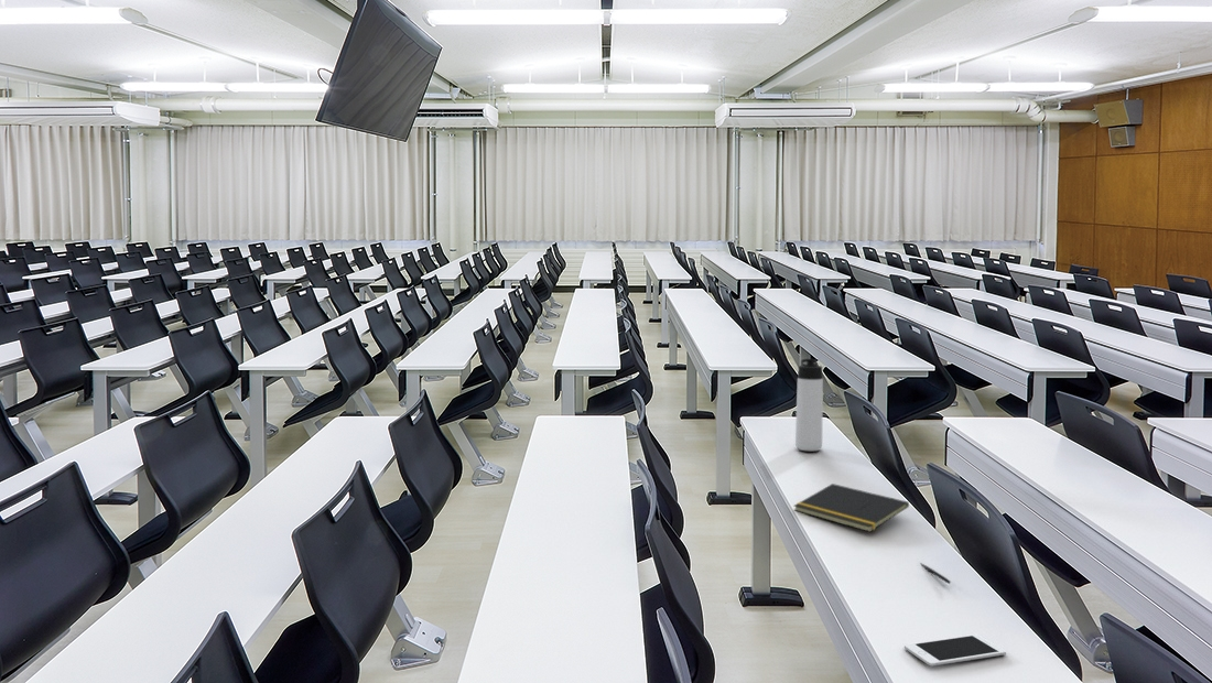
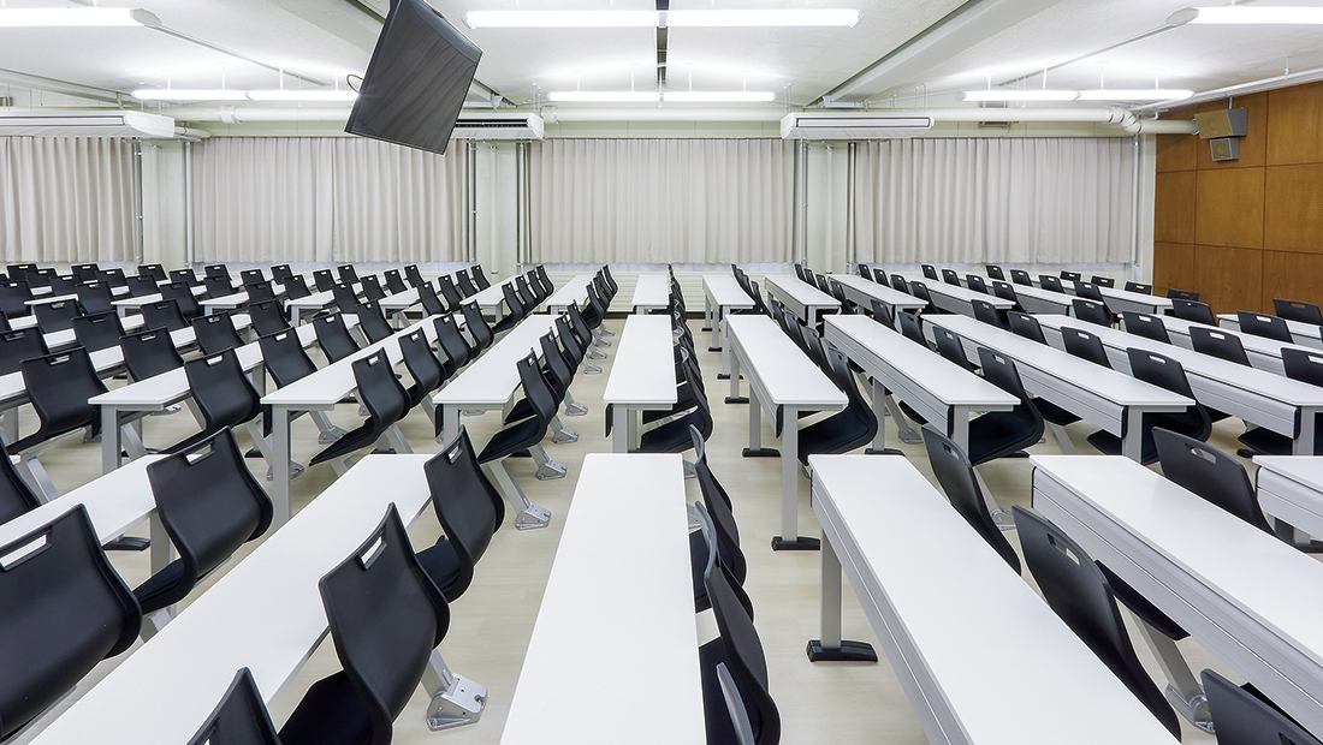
- cell phone [903,633,1007,668]
- thermos bottle [794,358,824,452]
- notepad [793,483,910,533]
- pen [919,562,952,585]
